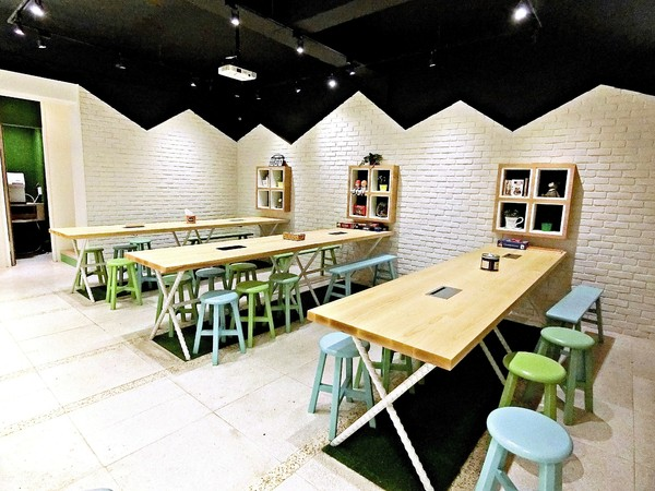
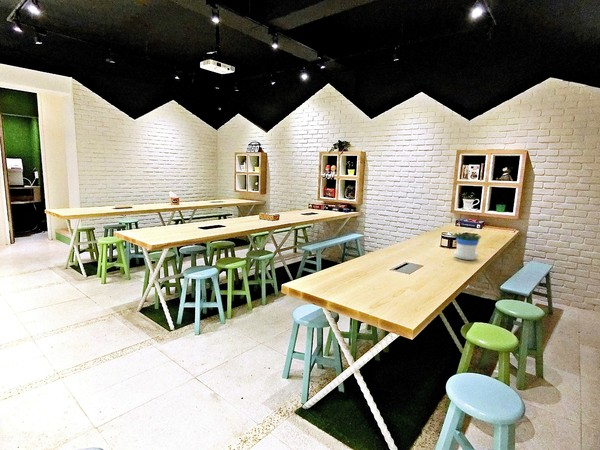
+ flowerpot [453,231,482,261]
